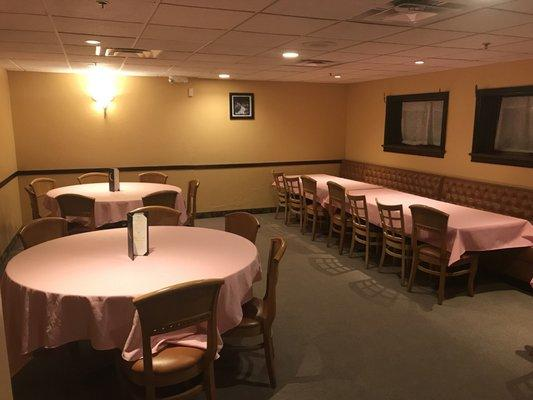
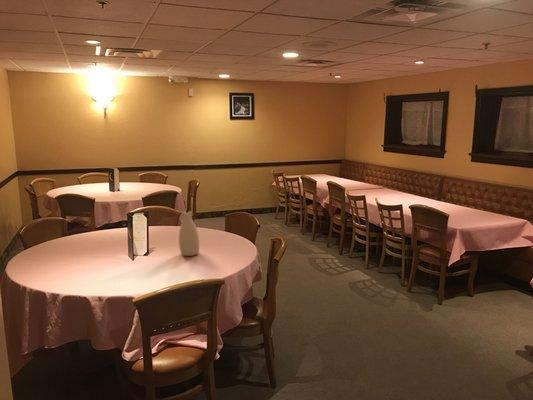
+ vase [178,210,200,257]
